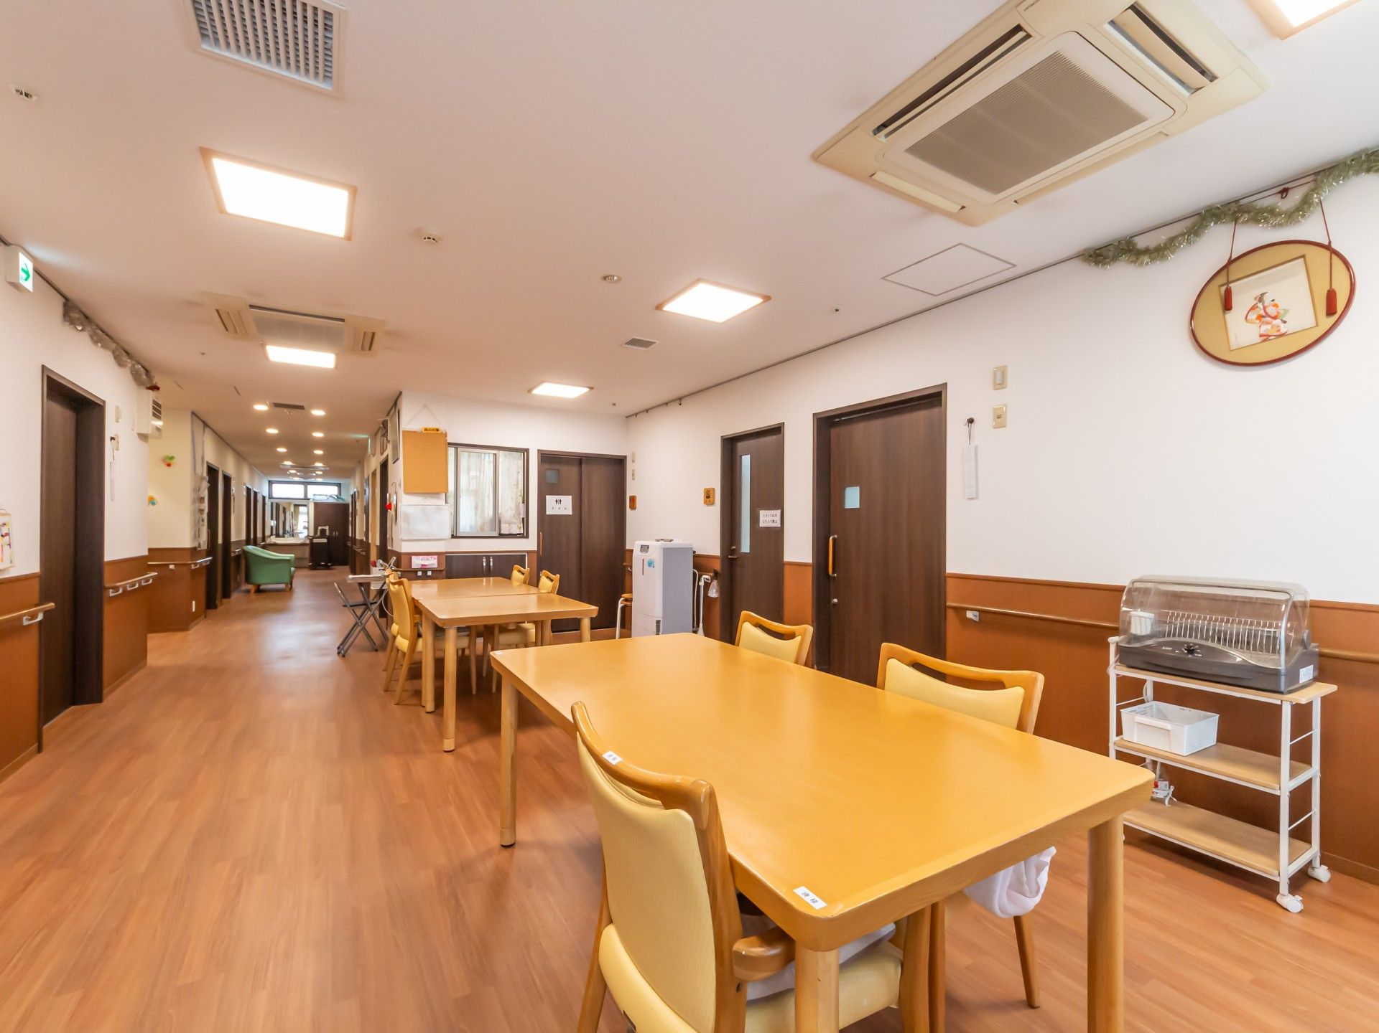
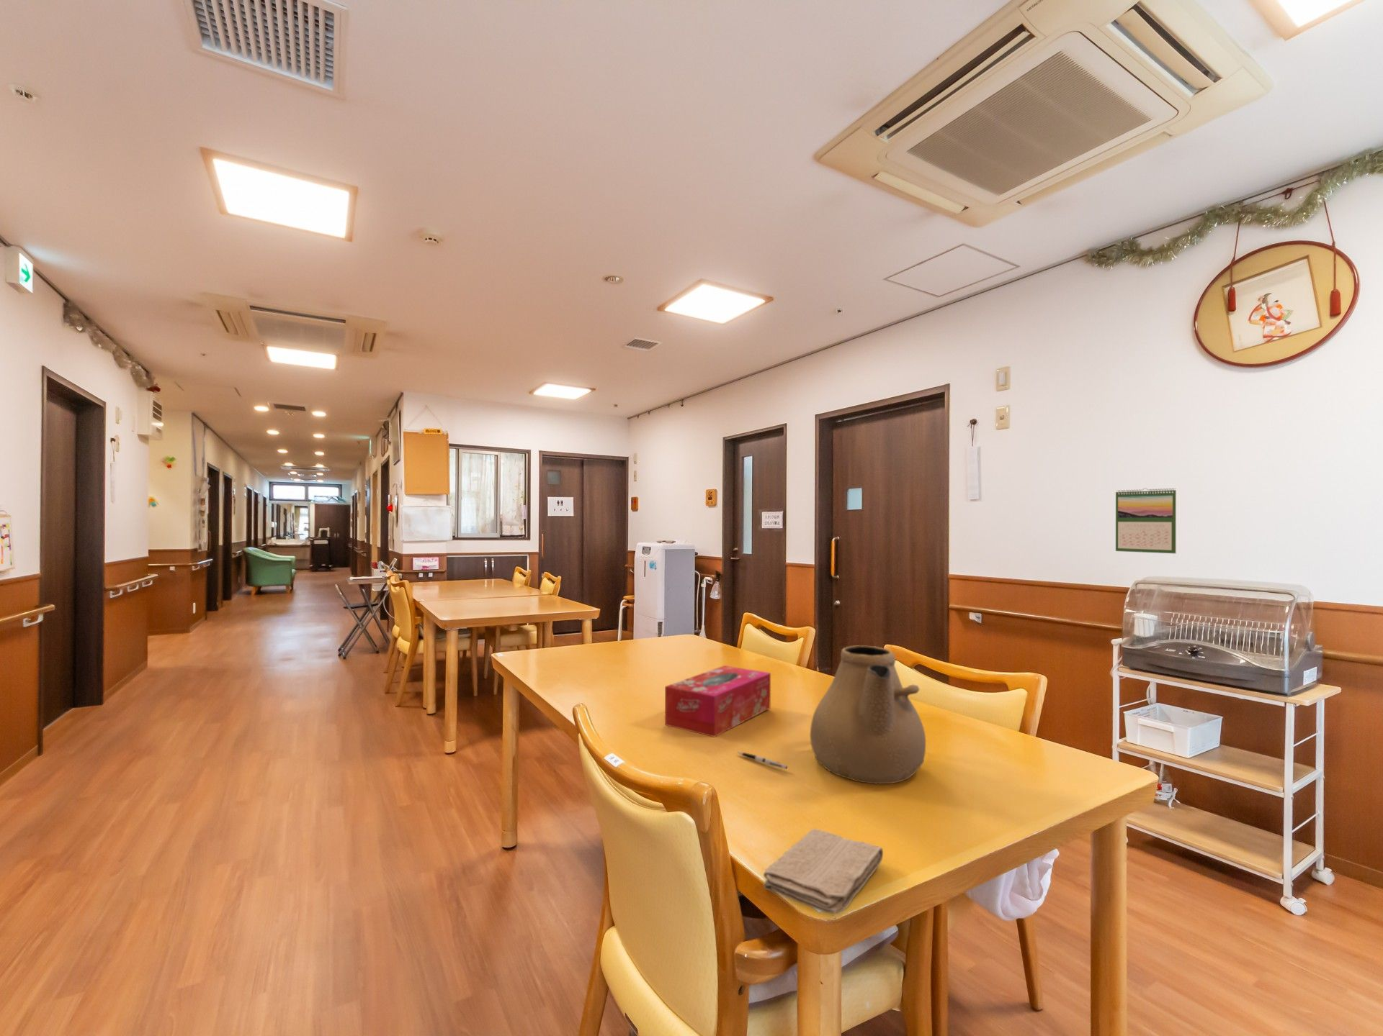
+ tissue box [664,665,771,738]
+ calendar [1115,488,1177,554]
+ pen [737,751,788,769]
+ washcloth [762,828,884,914]
+ teapot [809,644,927,785]
